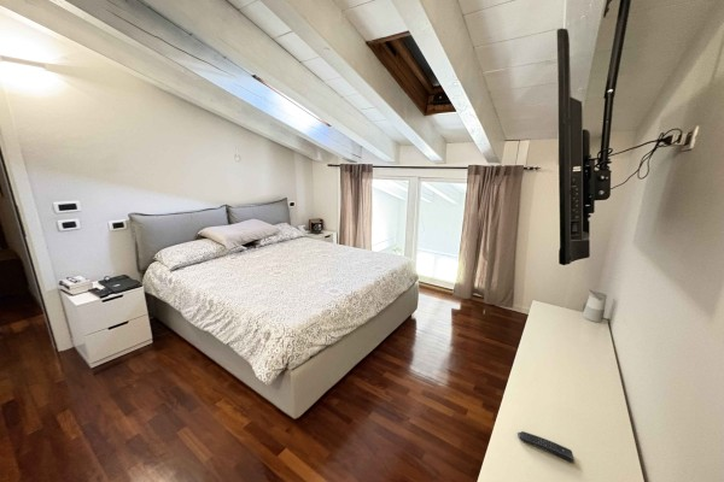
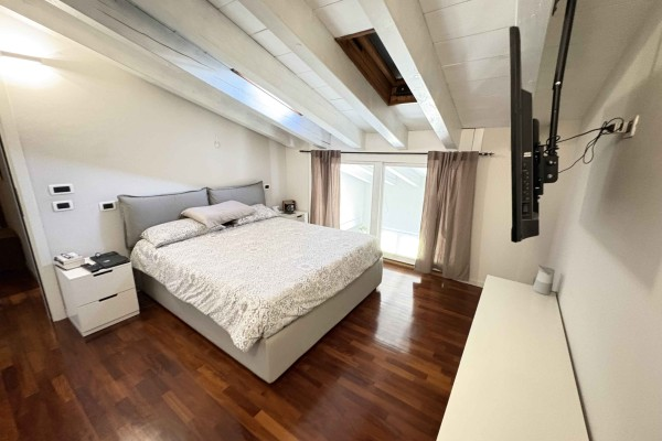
- remote control [516,430,574,464]
